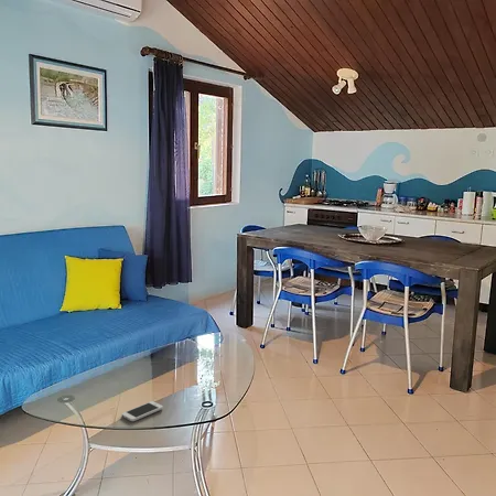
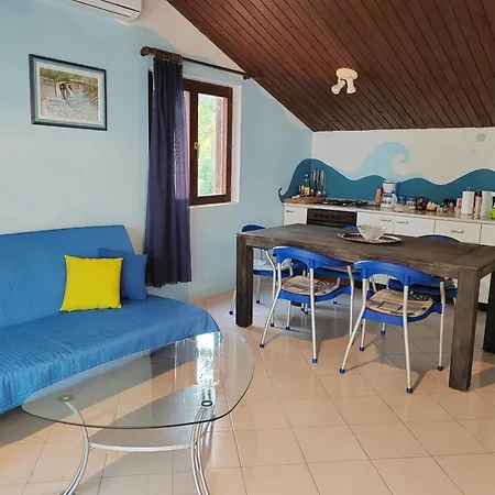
- smartphone [121,400,164,422]
